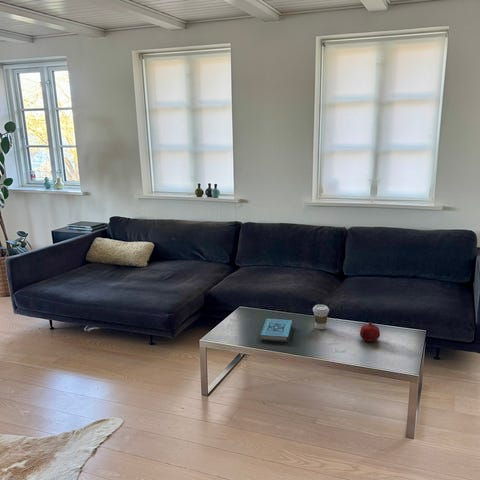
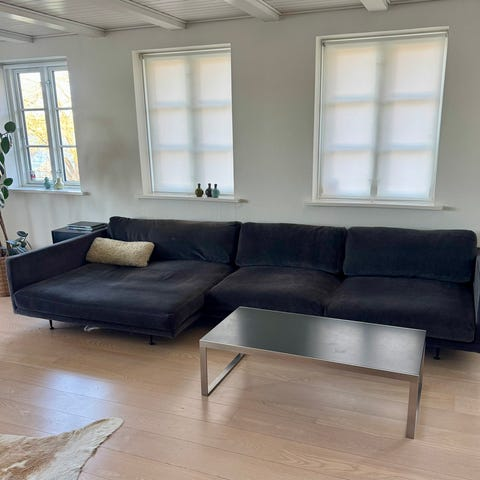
- coffee cup [312,304,330,330]
- book [259,318,293,343]
- fruit [359,320,381,342]
